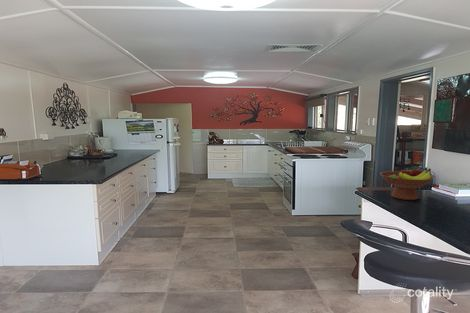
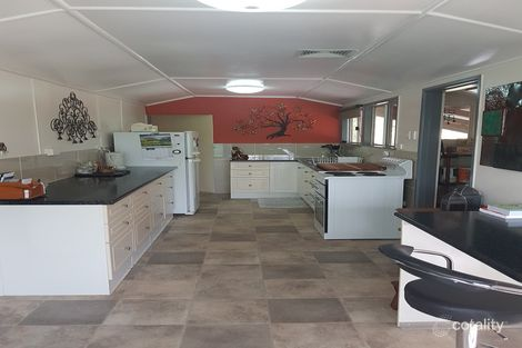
- fruit bowl [379,166,435,201]
